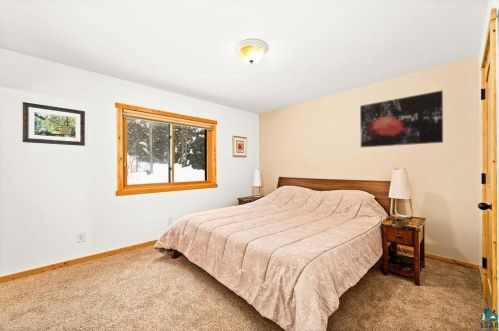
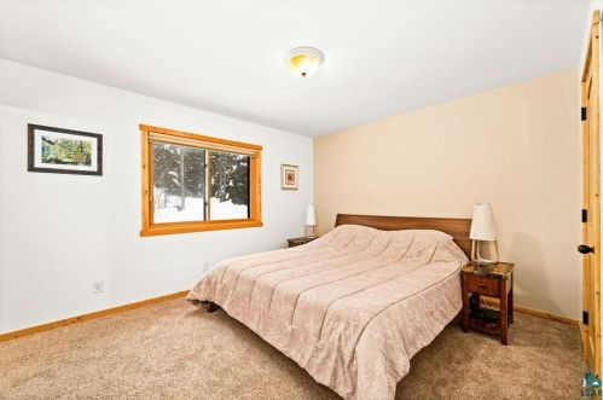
- wall art [359,89,444,148]
